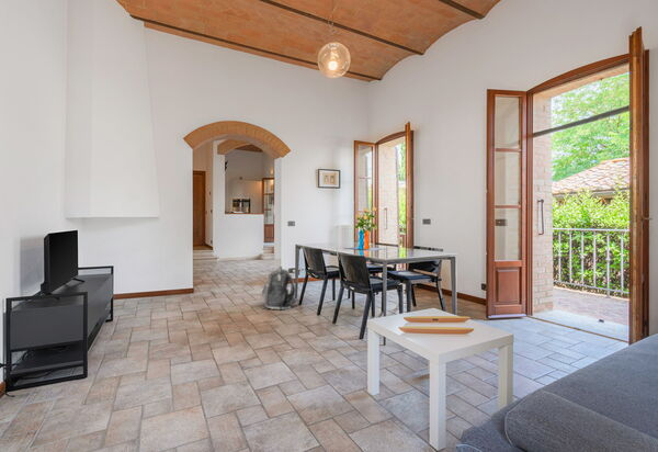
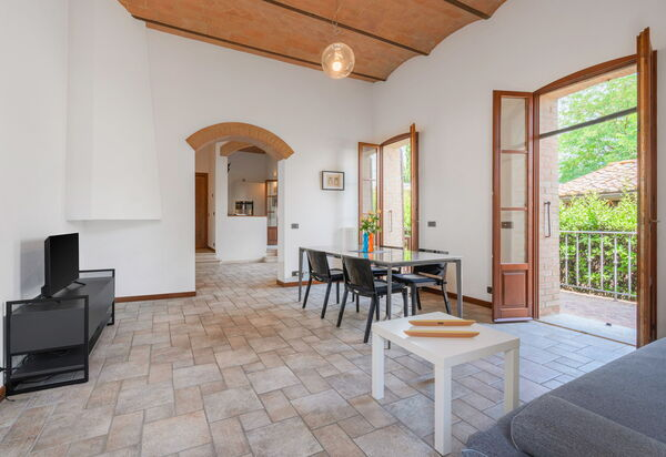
- backpack [260,265,296,310]
